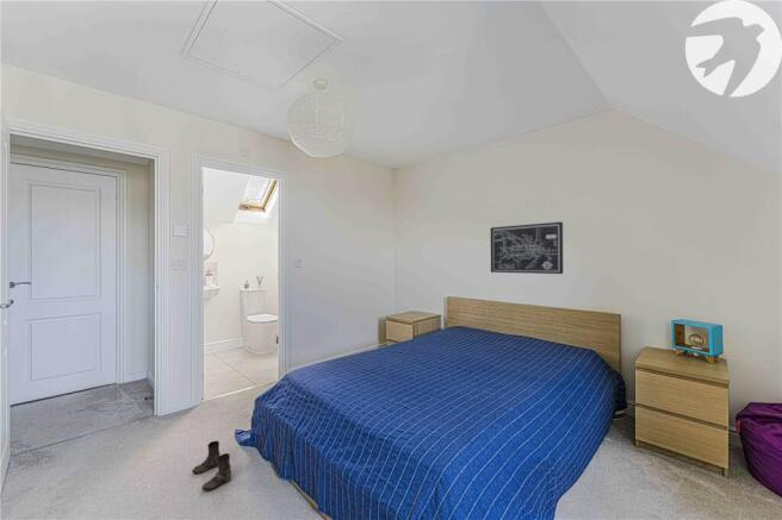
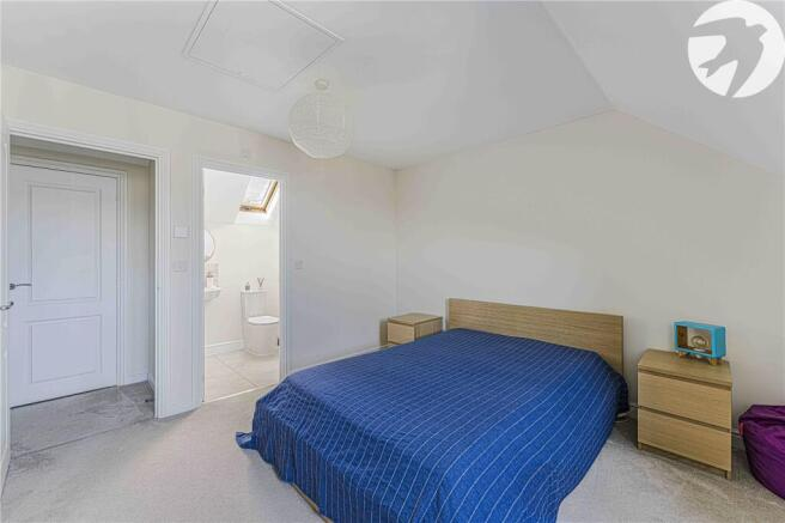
- boots [191,440,232,491]
- wall art [490,220,564,275]
